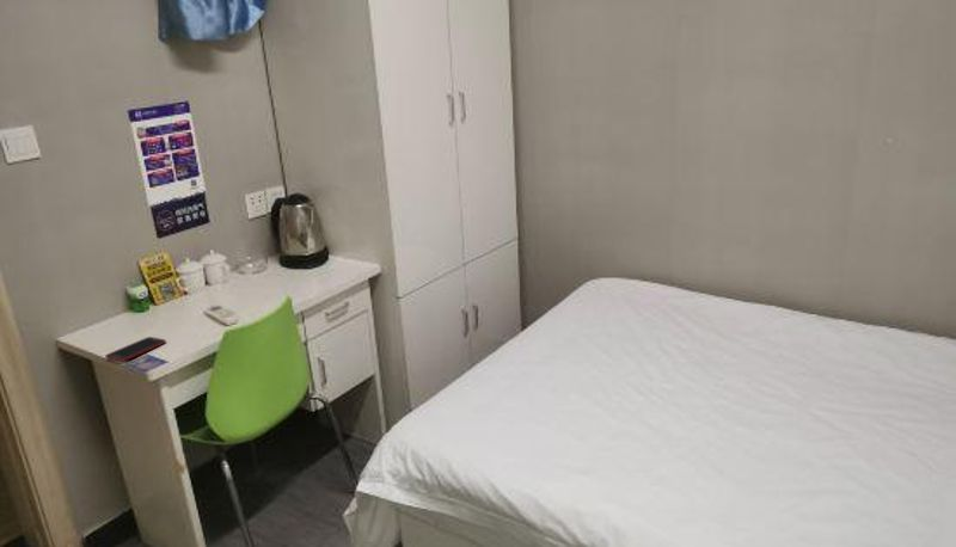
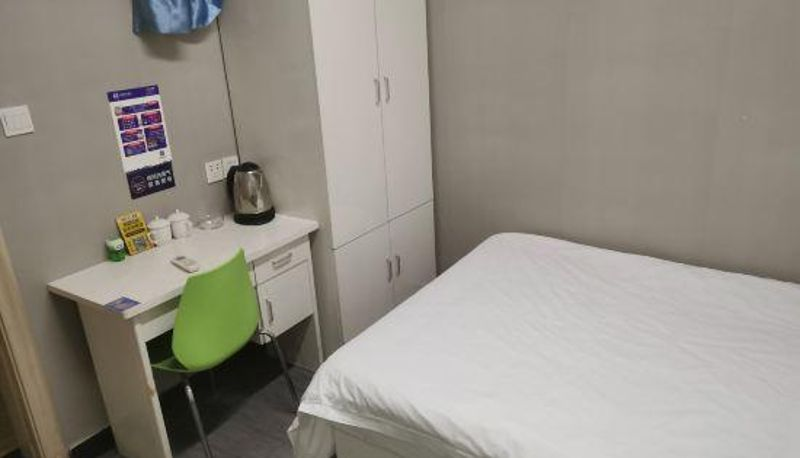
- cell phone [104,336,167,363]
